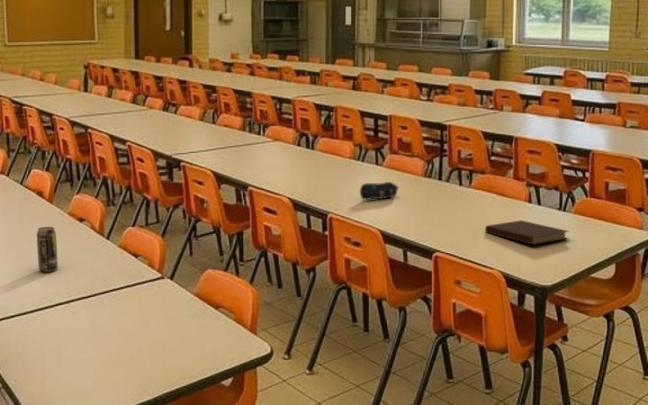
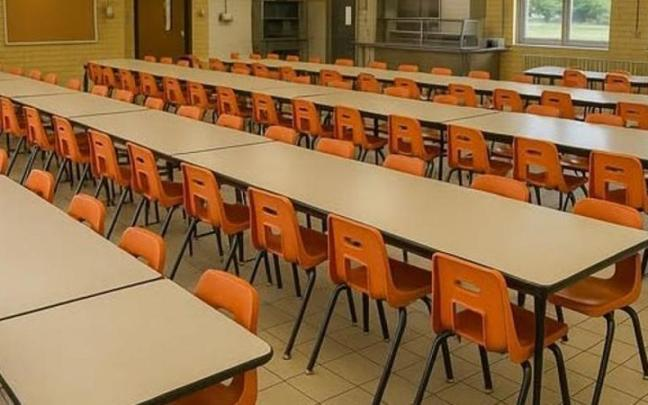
- beverage can [36,226,59,273]
- notebook [484,219,571,246]
- pencil case [359,181,400,201]
